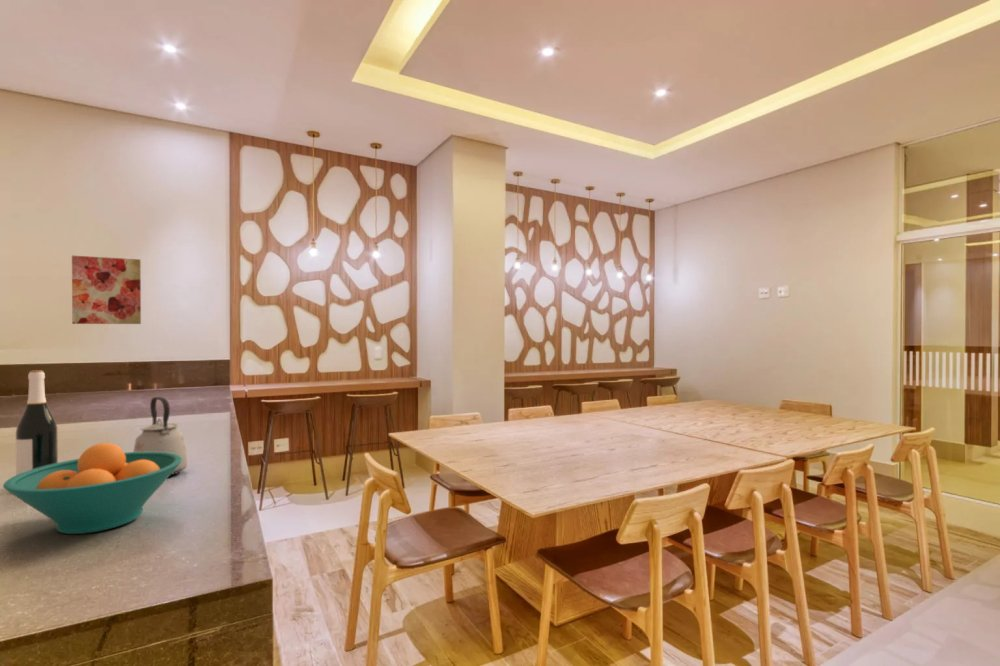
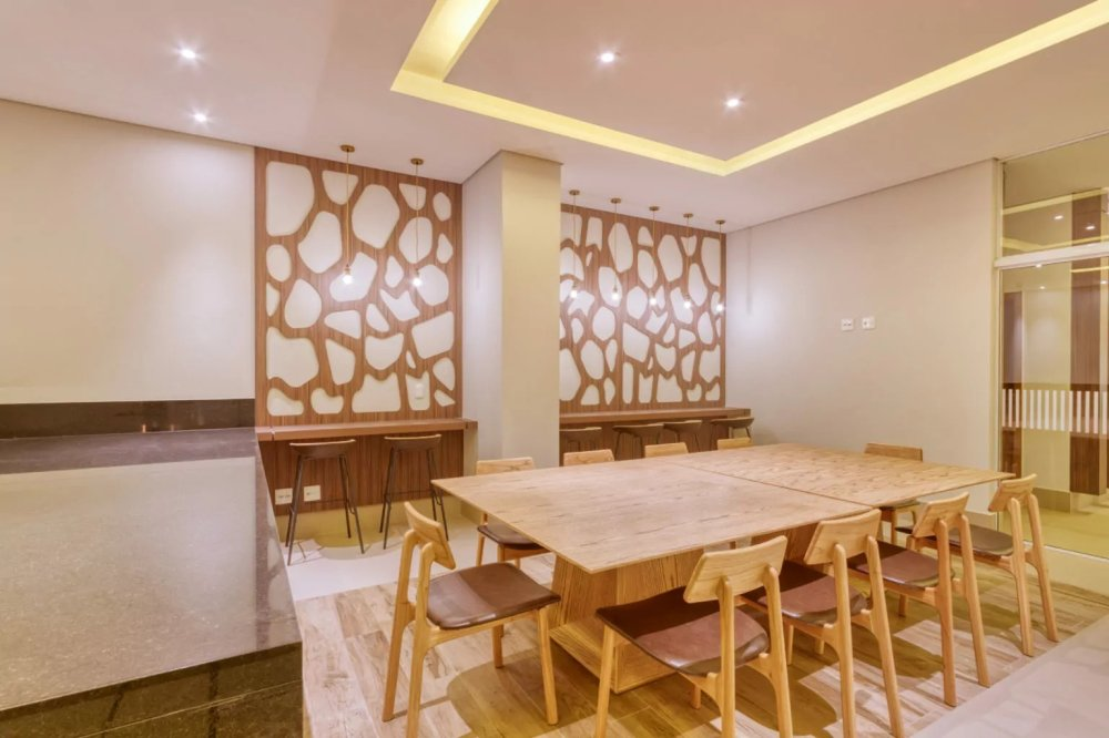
- wall art [71,255,142,325]
- wine bottle [15,369,59,476]
- kettle [132,396,188,476]
- fruit bowl [2,442,182,535]
